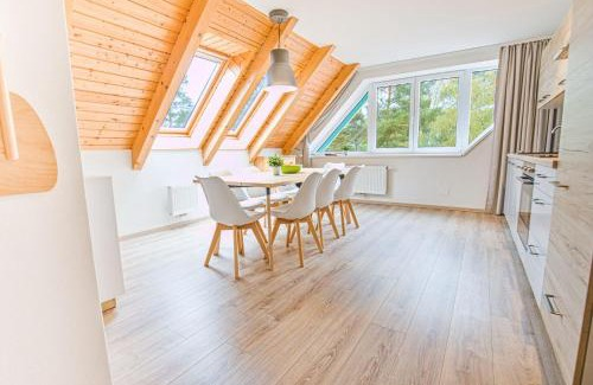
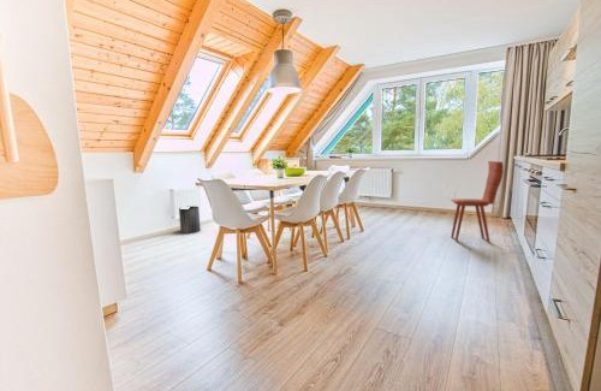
+ trash can [178,205,201,235]
+ dining chair [450,160,505,243]
